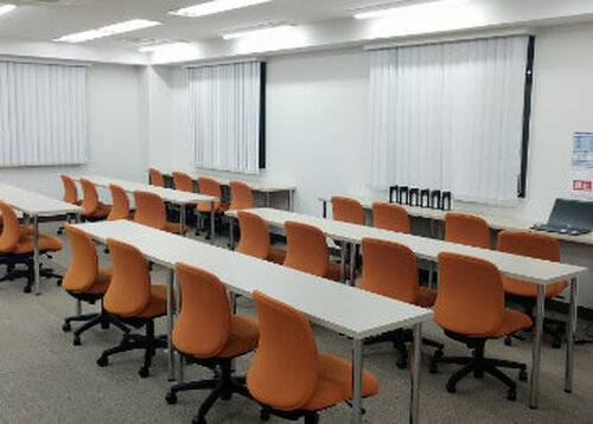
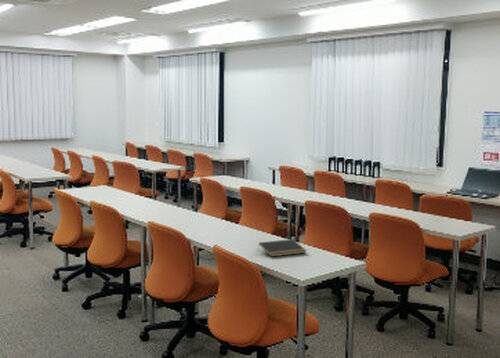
+ notepad [257,238,308,257]
